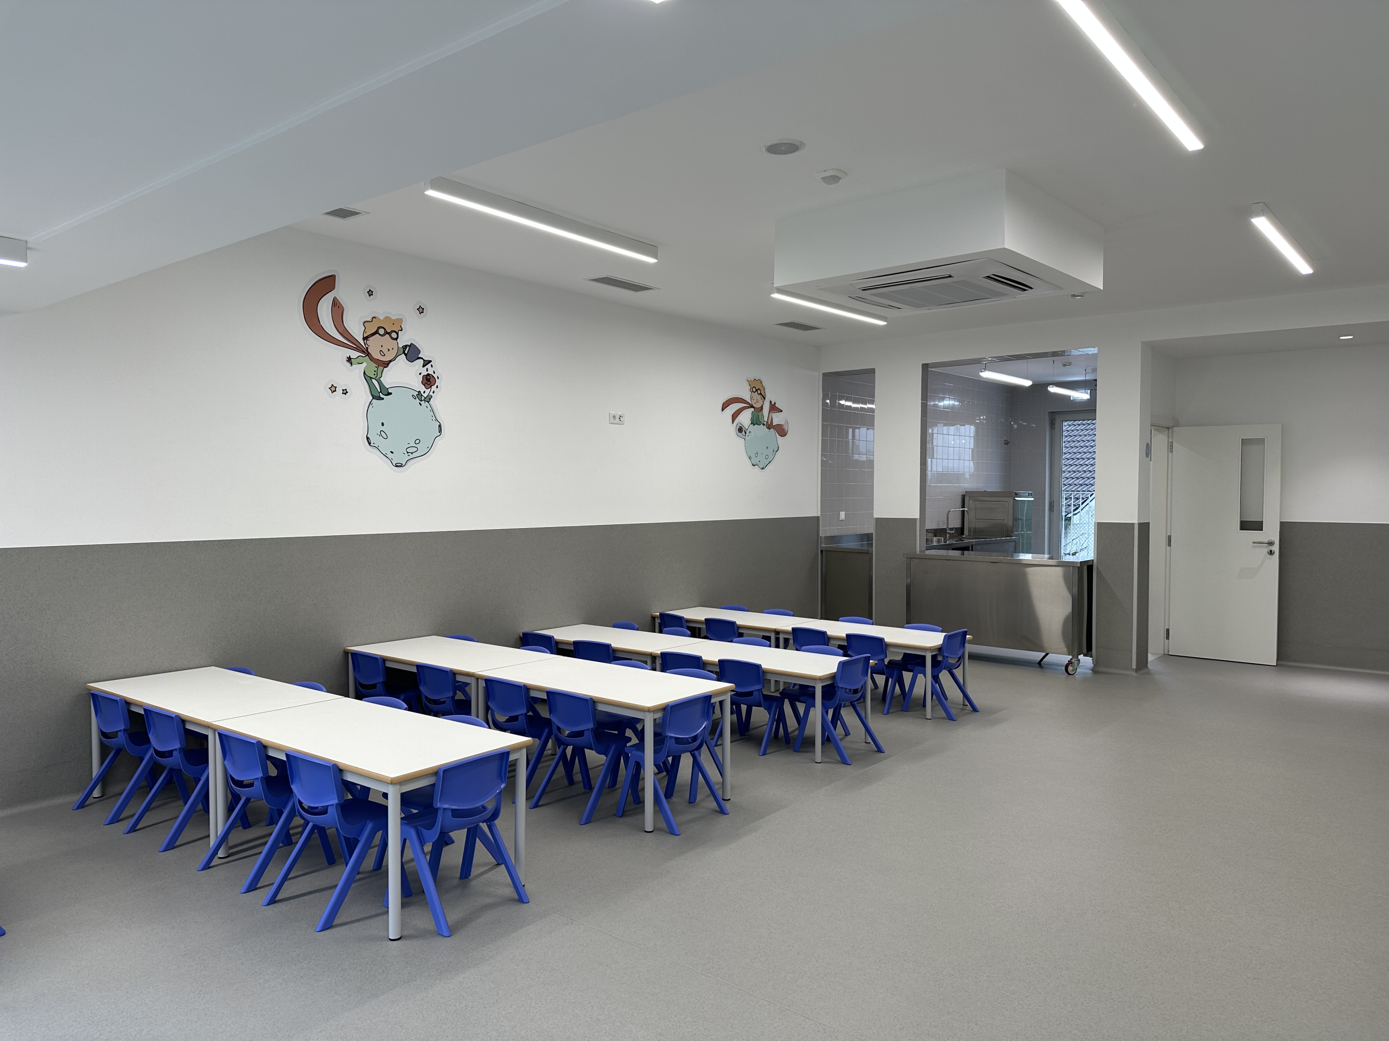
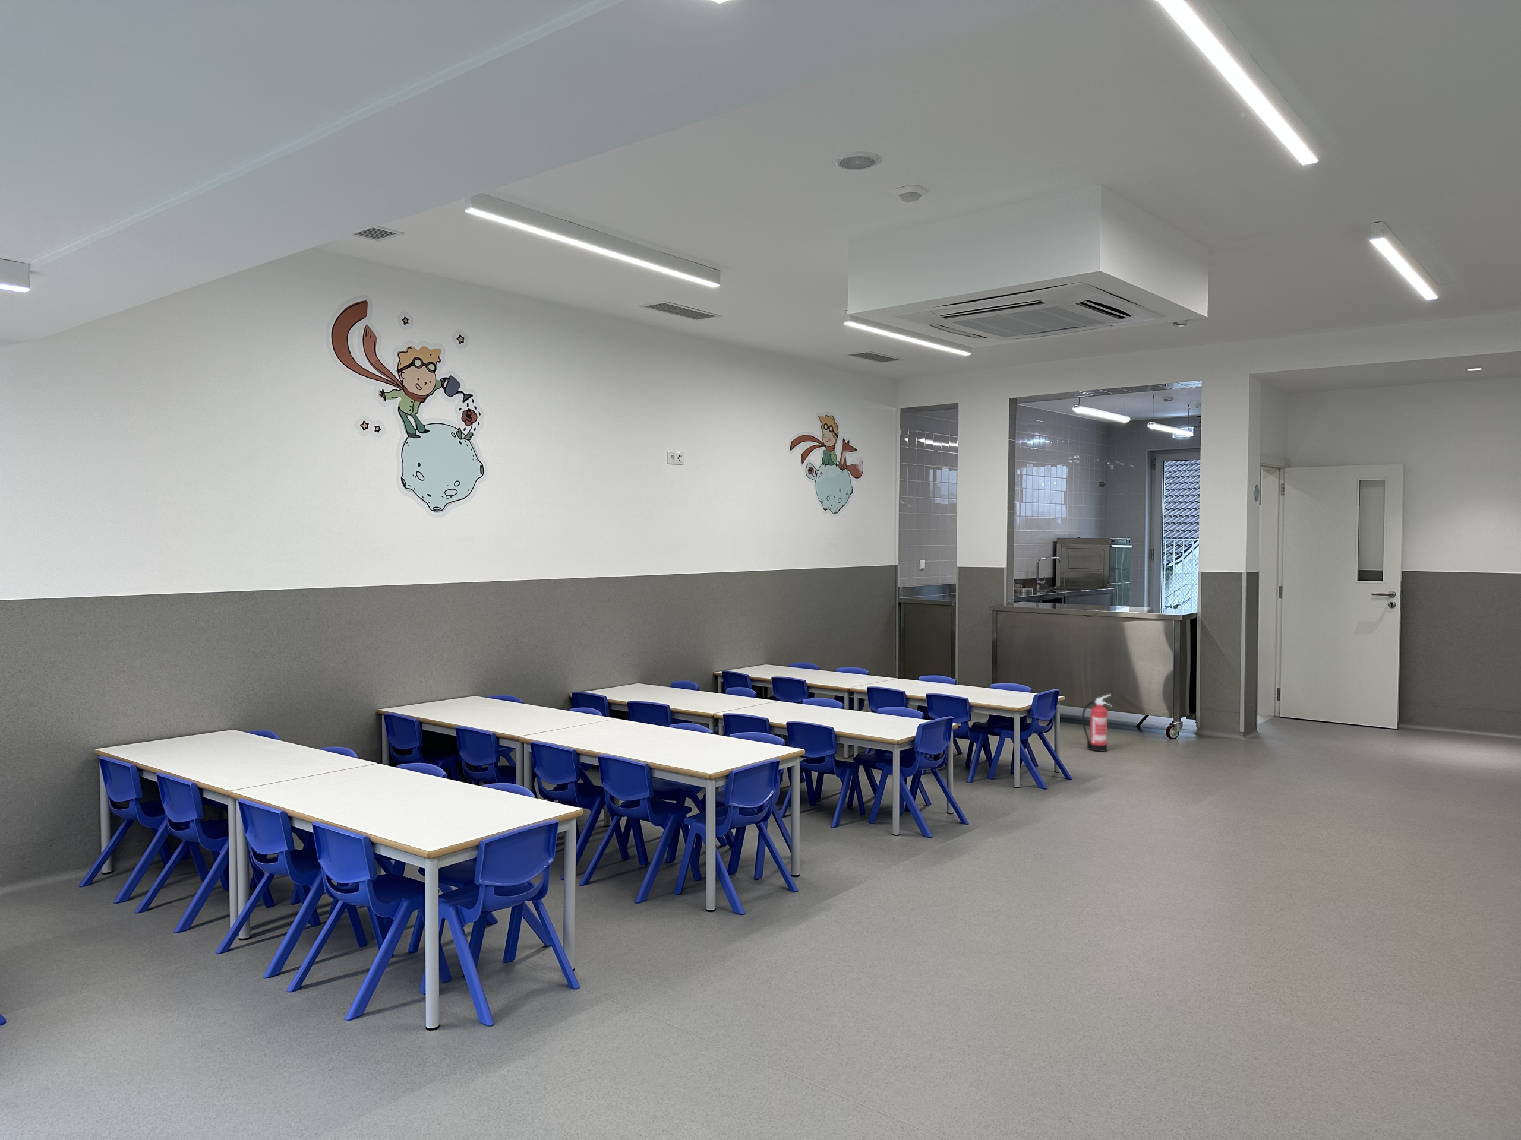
+ fire extinguisher [1081,693,1113,752]
